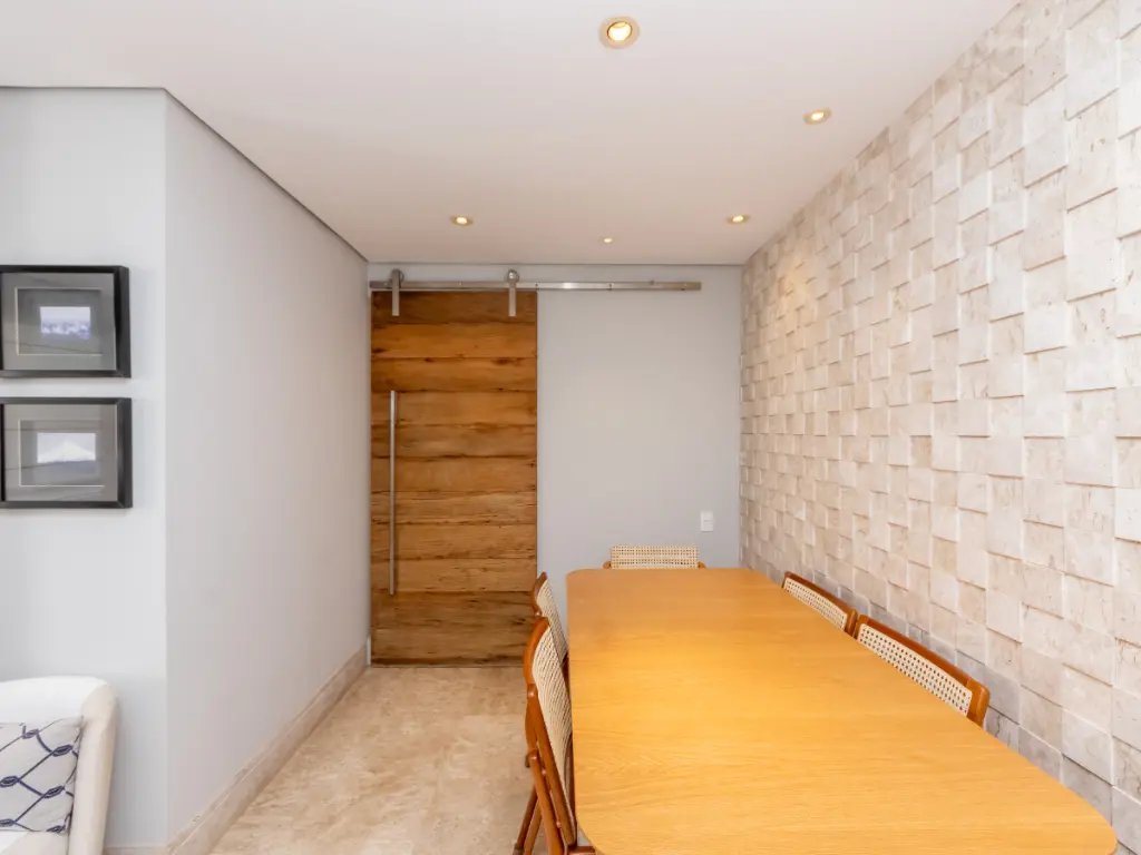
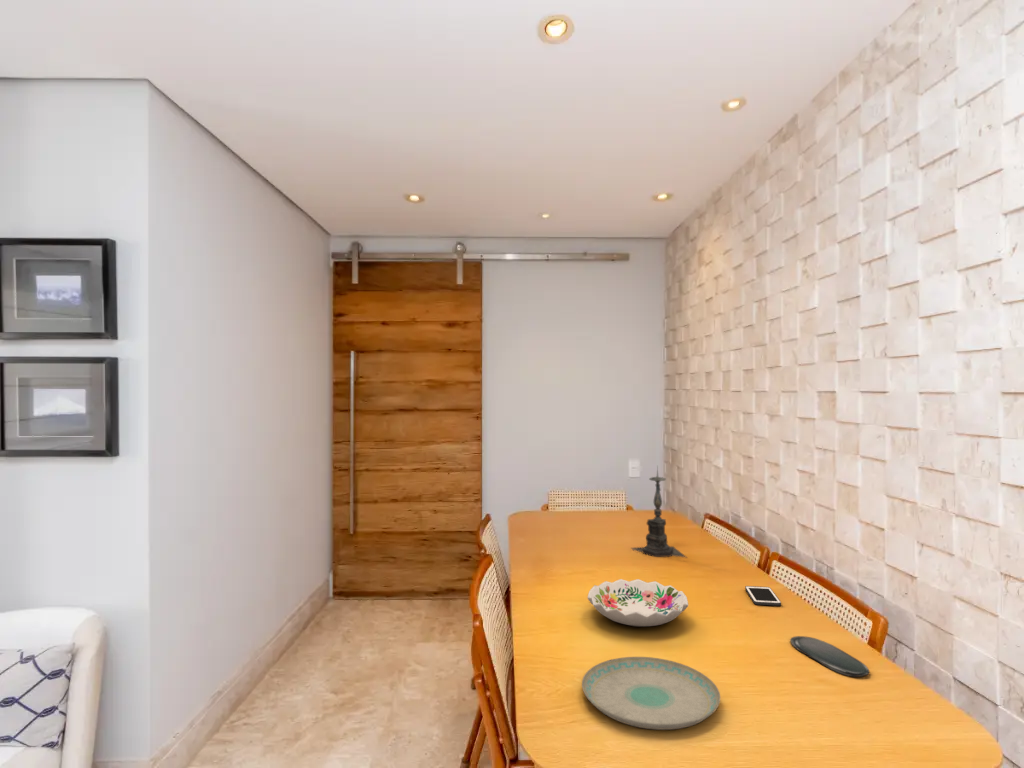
+ candle holder [630,465,687,558]
+ decorative bowl [587,578,689,627]
+ oval tray [789,635,870,677]
+ plate [581,656,721,731]
+ cell phone [744,585,782,607]
